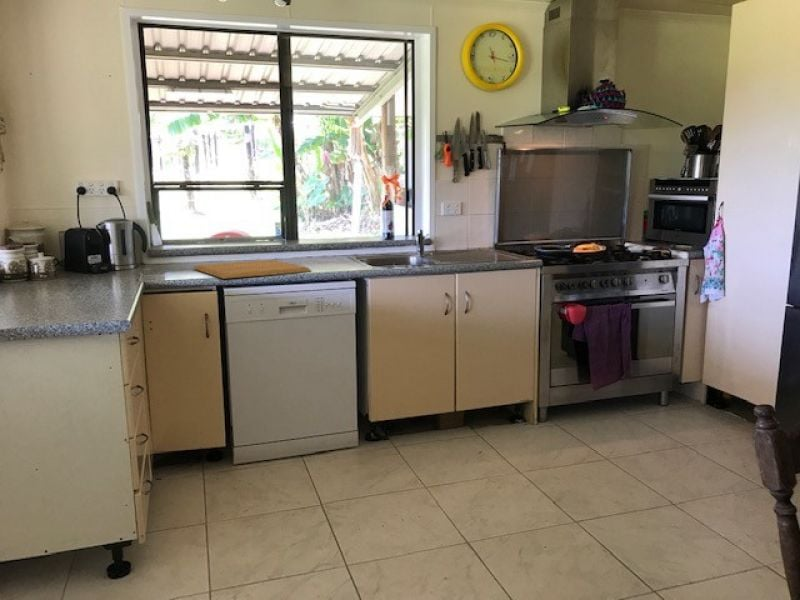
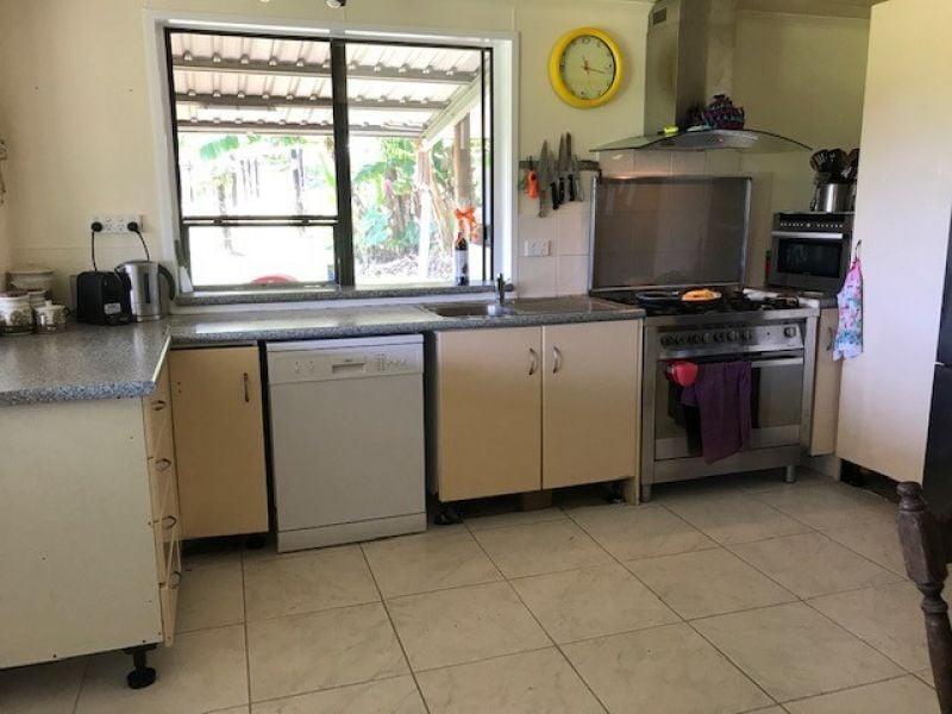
- chopping board [193,259,312,280]
